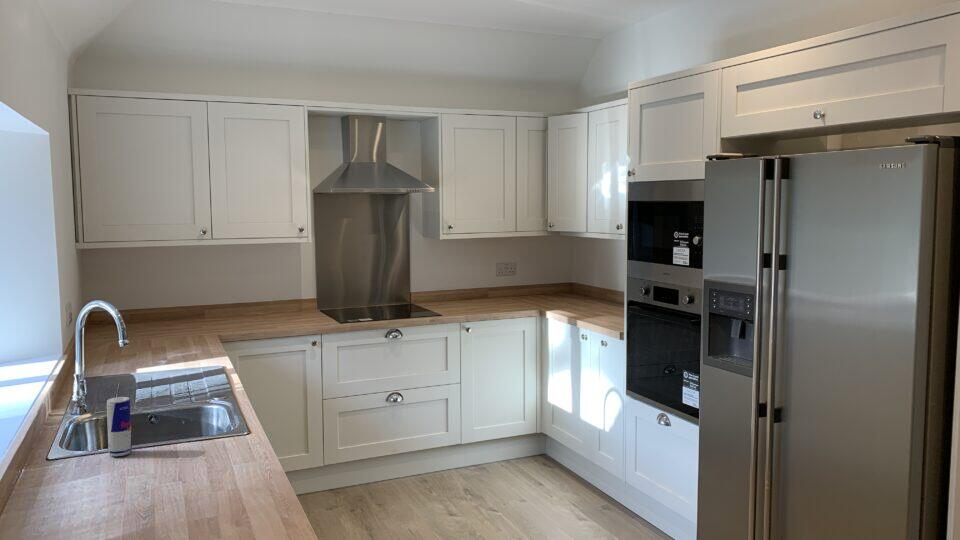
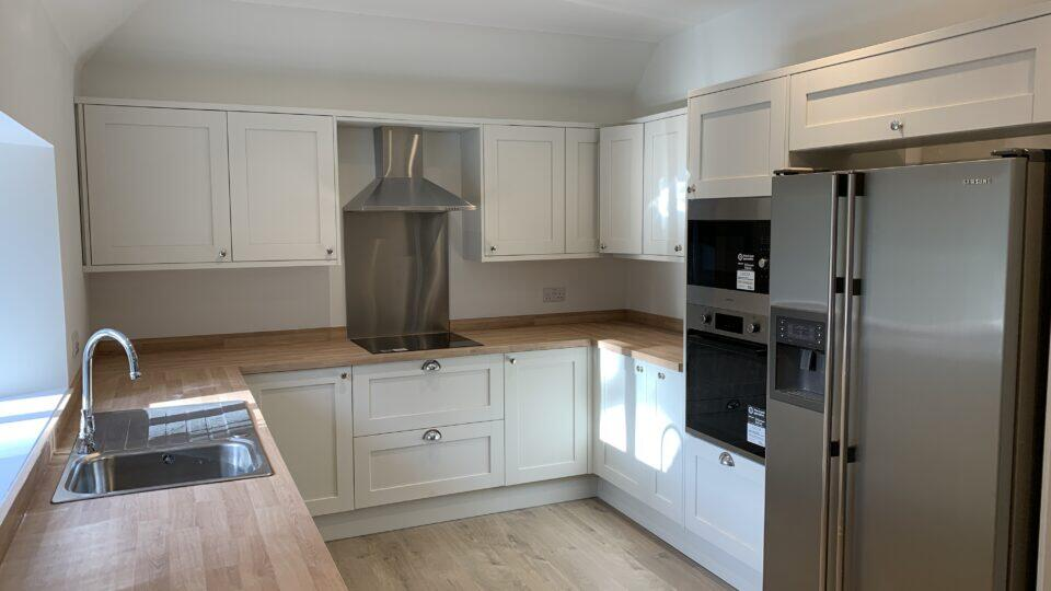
- beverage can [106,396,133,457]
